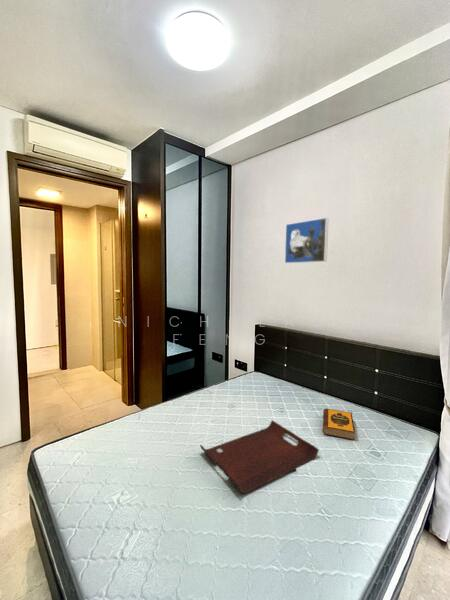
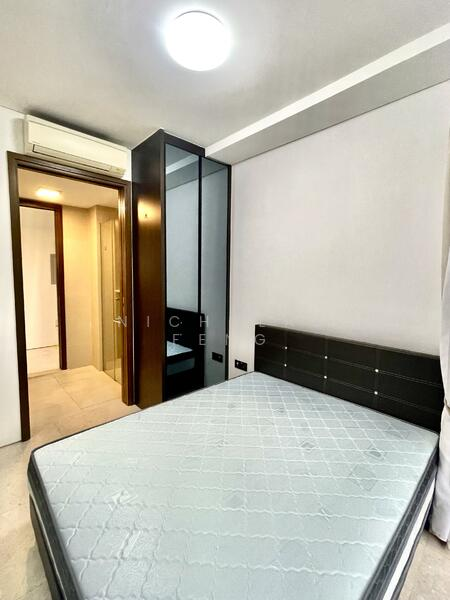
- serving tray [199,419,320,494]
- hardback book [321,407,356,441]
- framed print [284,217,330,264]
